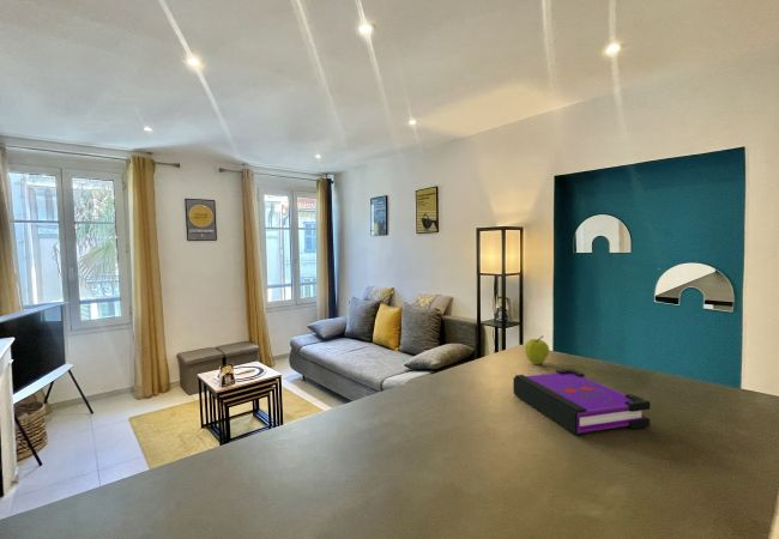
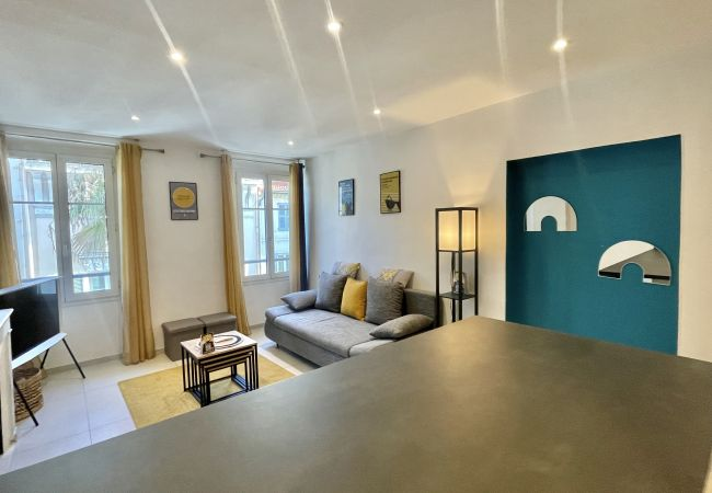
- fruit [524,334,550,365]
- board game [512,368,651,437]
